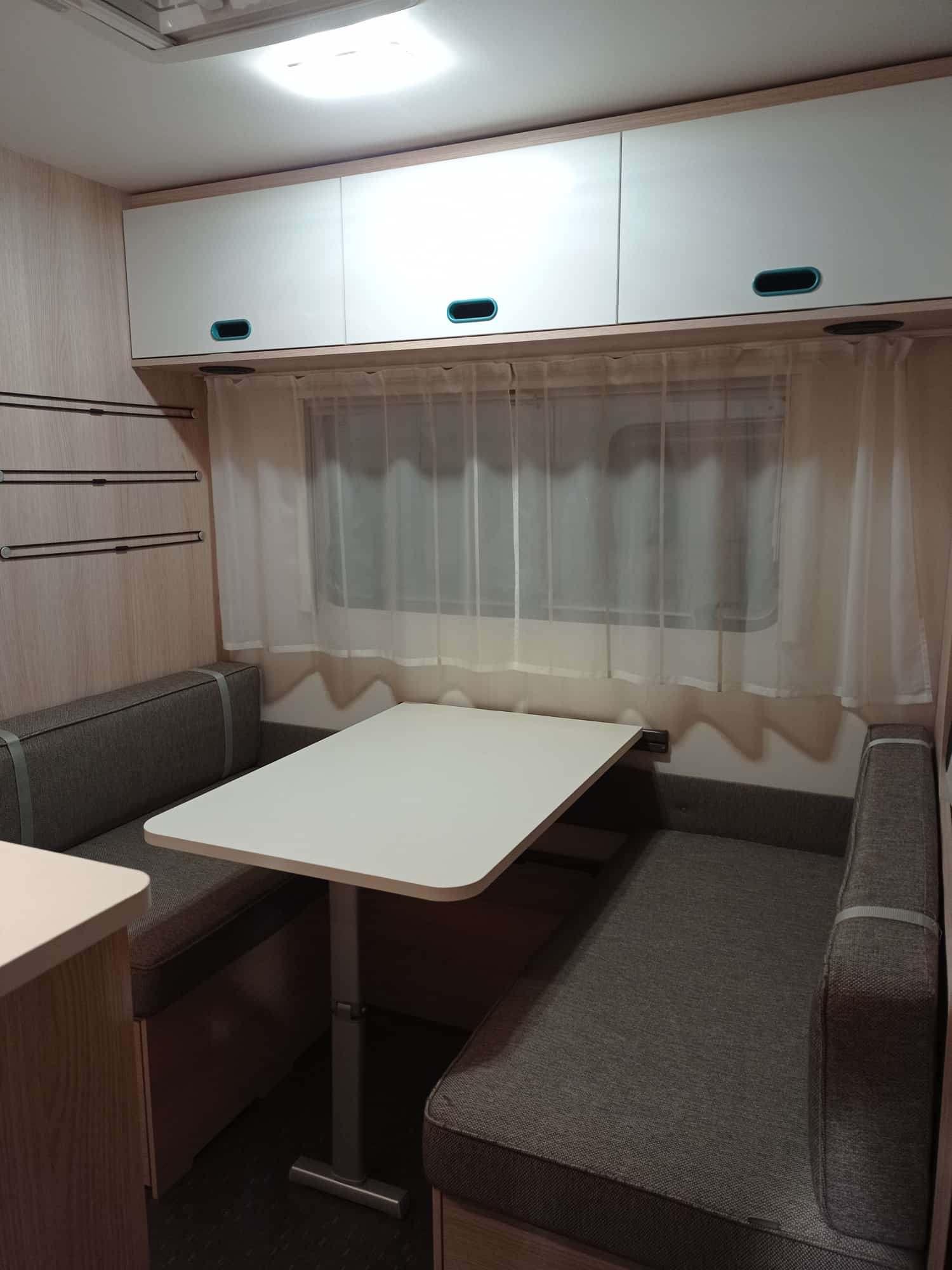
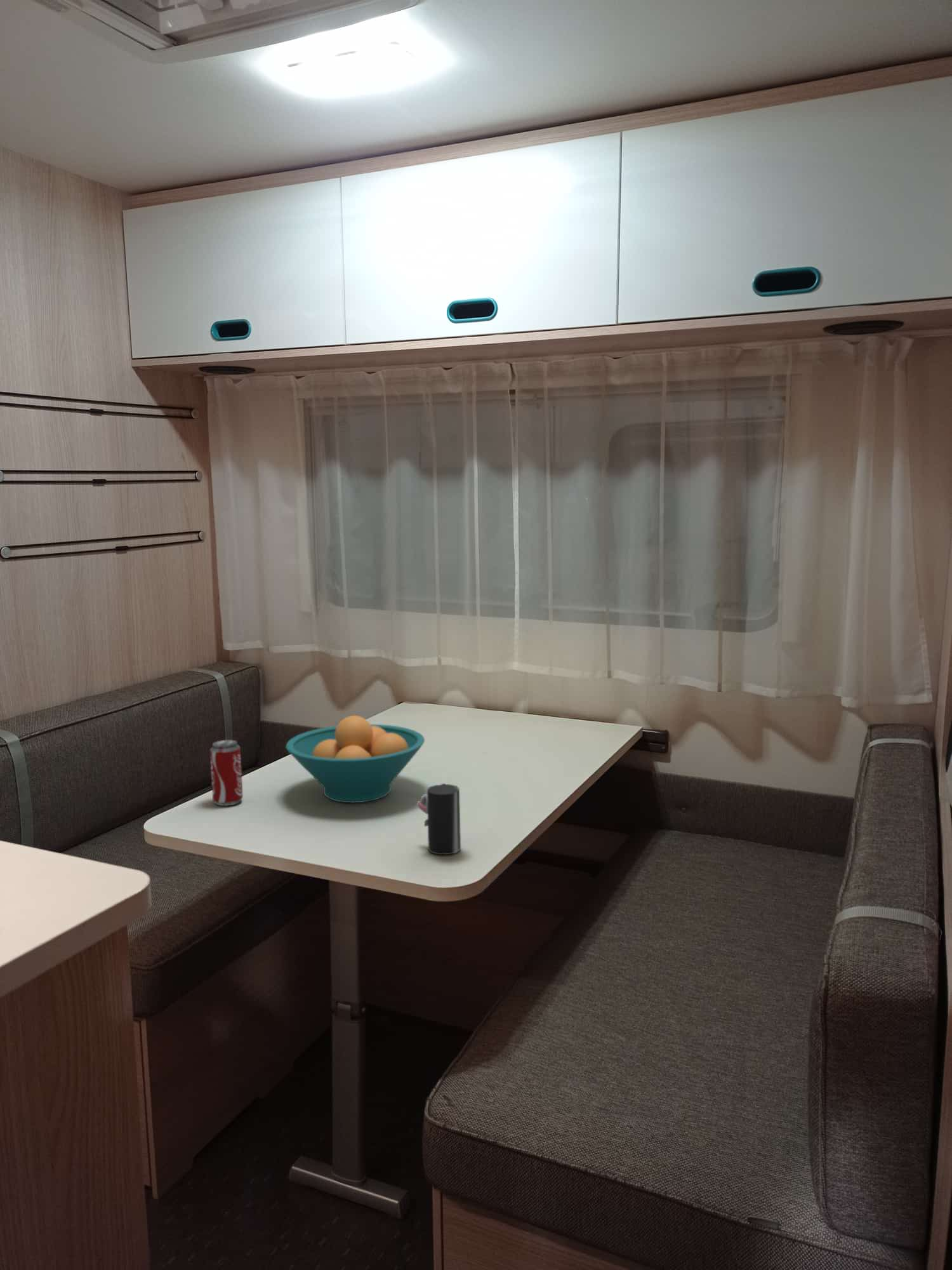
+ cup [416,783,461,855]
+ fruit bowl [285,715,425,803]
+ beverage can [209,740,244,806]
